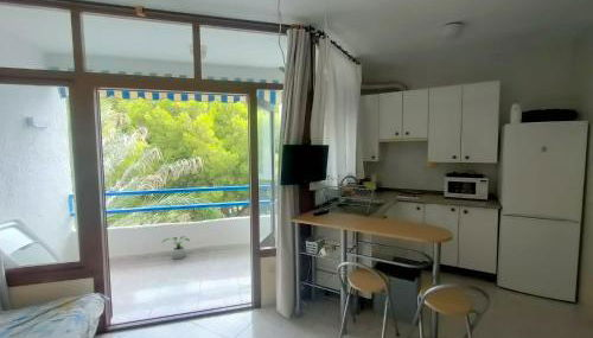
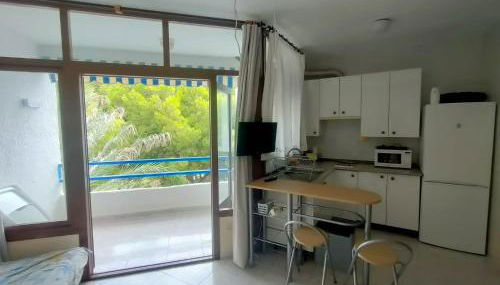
- potted plant [161,235,191,261]
